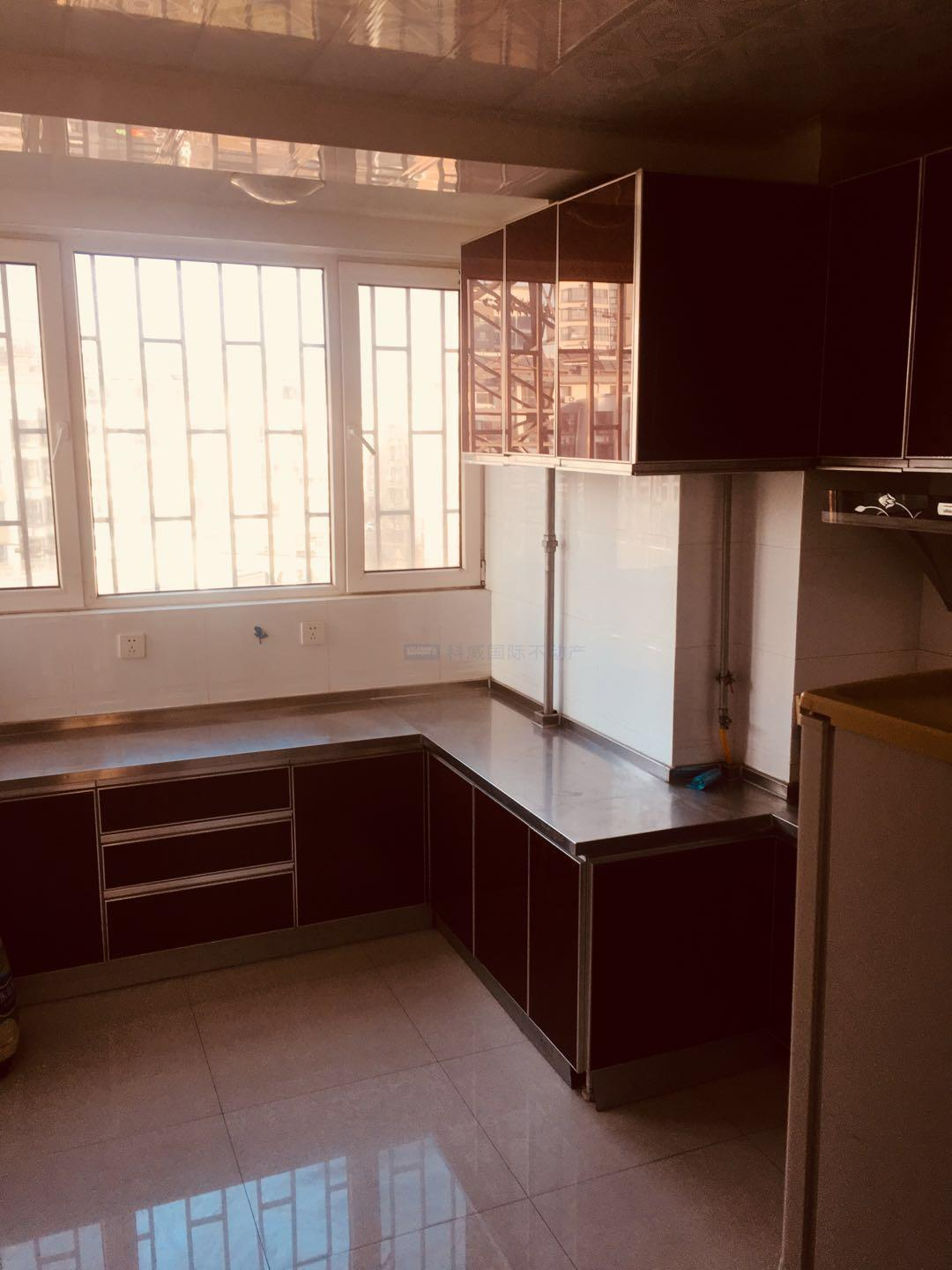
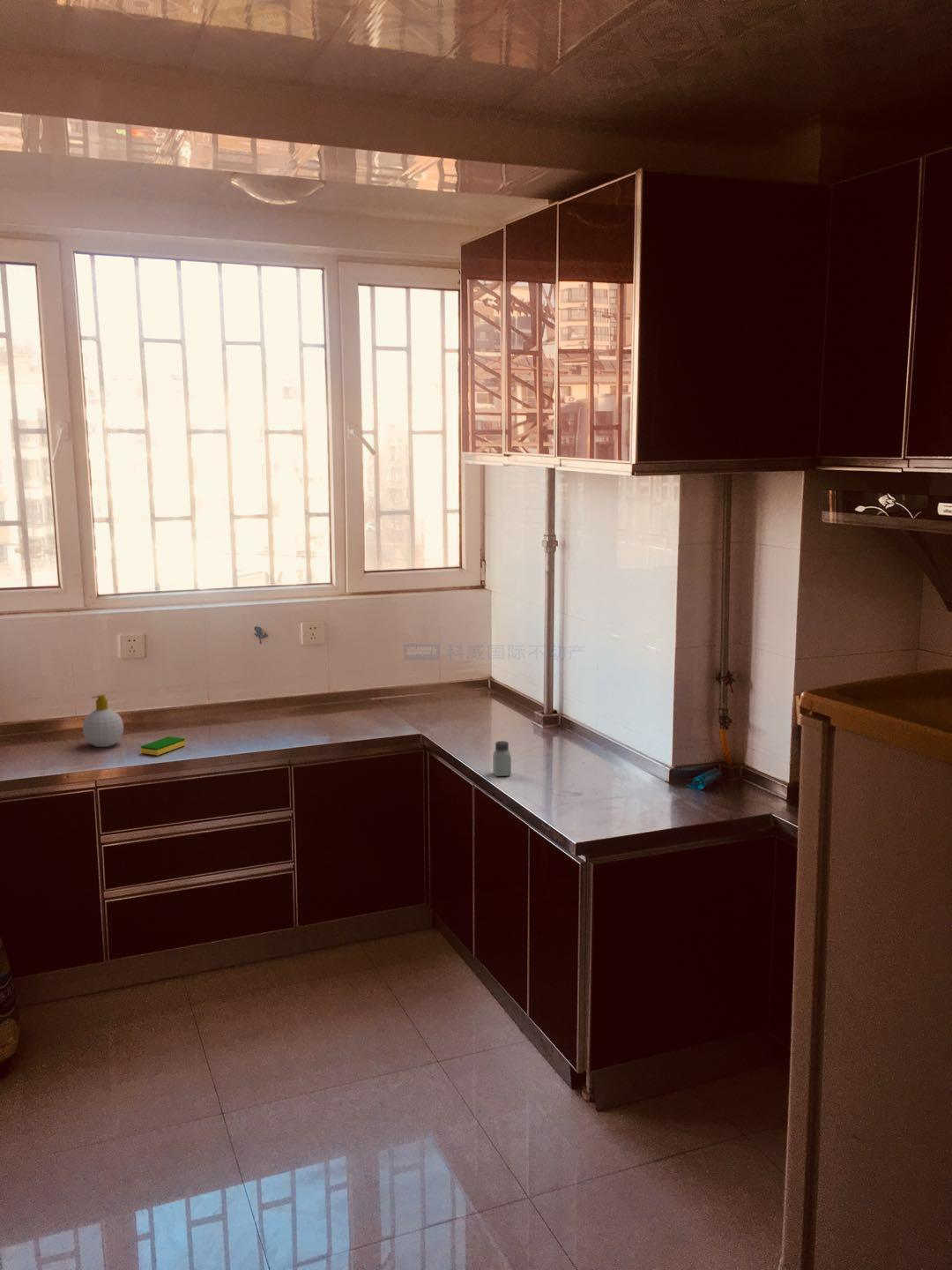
+ dish sponge [140,736,186,756]
+ saltshaker [492,740,512,777]
+ soap bottle [82,693,124,748]
